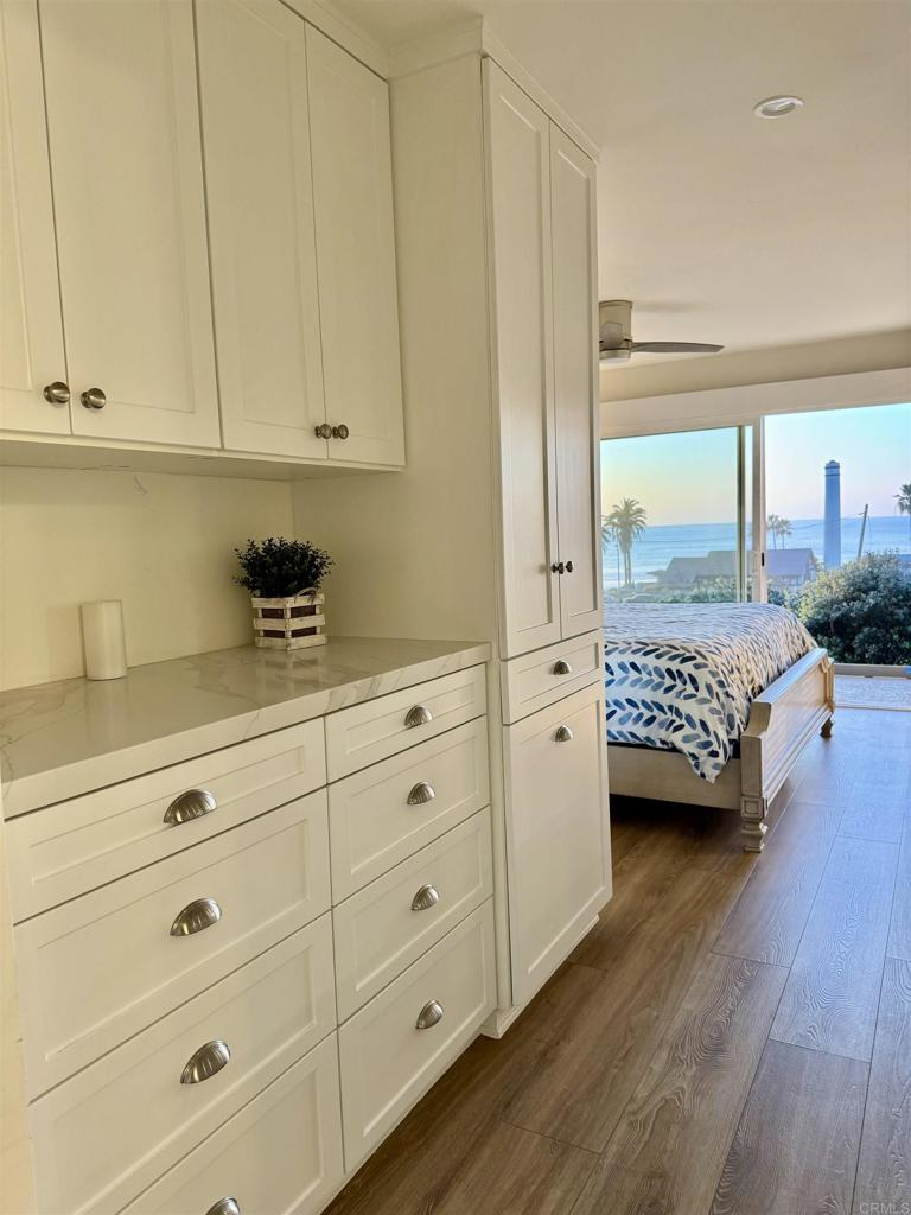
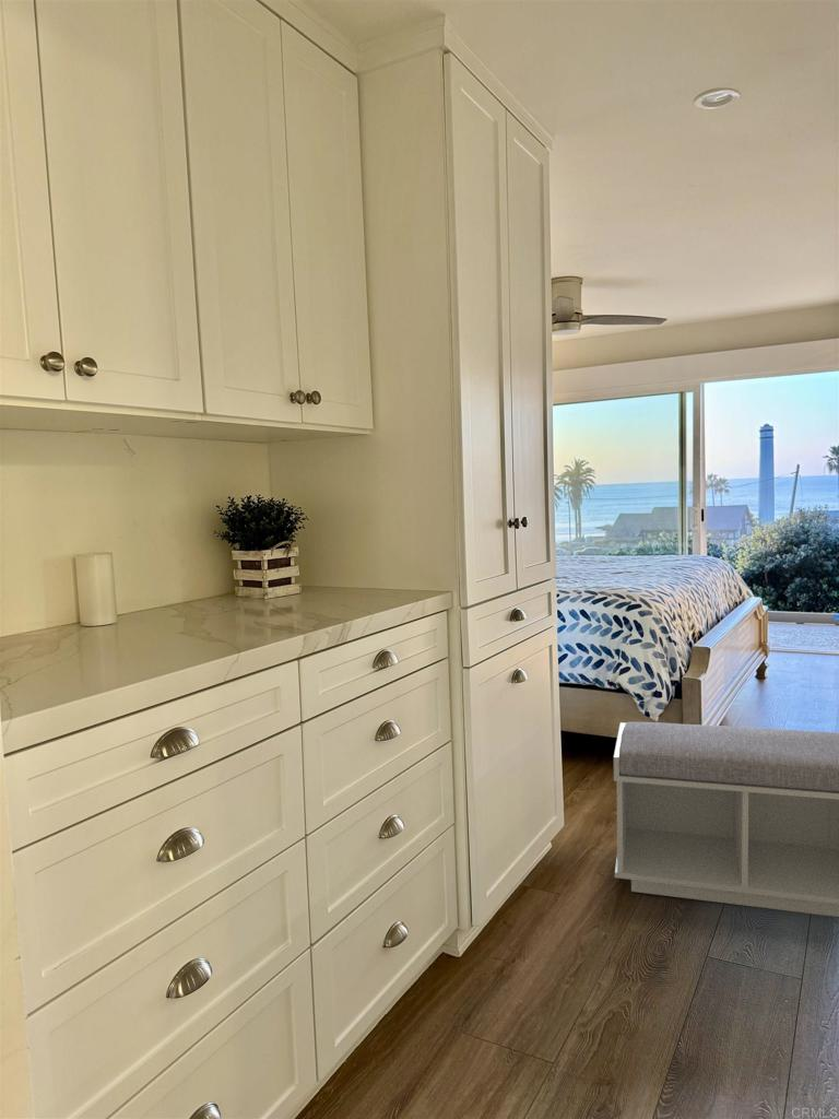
+ bench [613,721,839,918]
